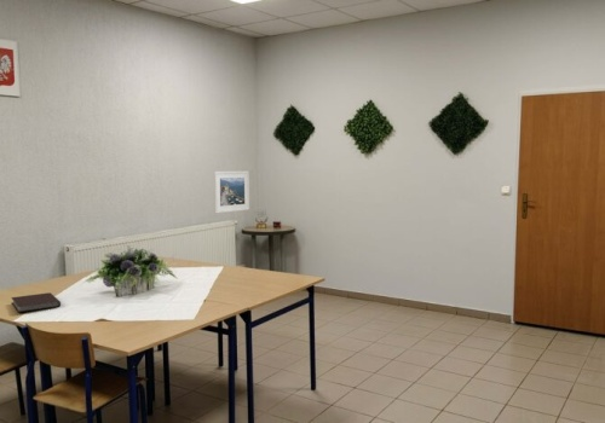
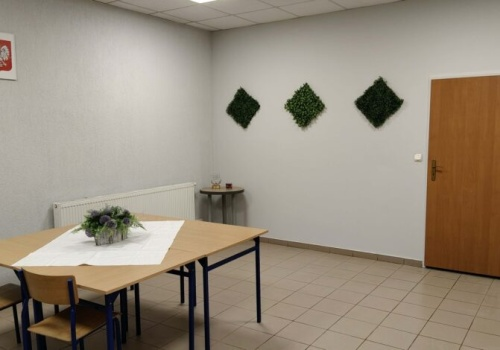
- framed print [213,170,250,214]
- notebook [10,291,62,314]
